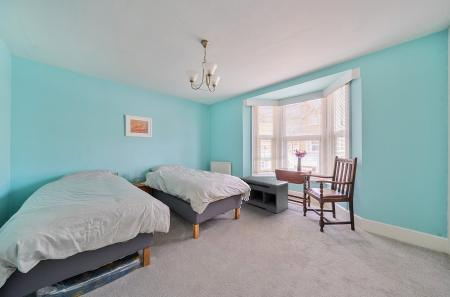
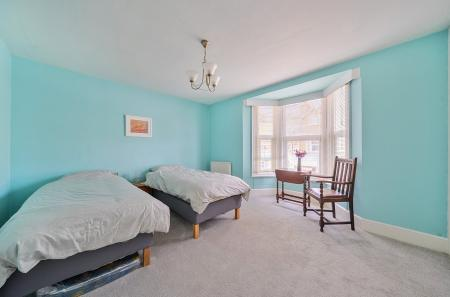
- bench [239,175,289,214]
